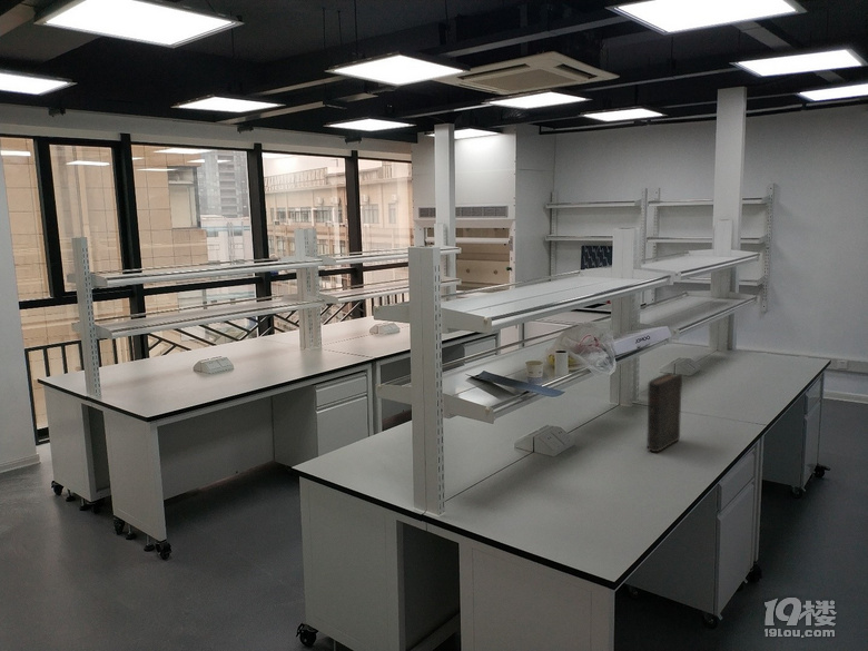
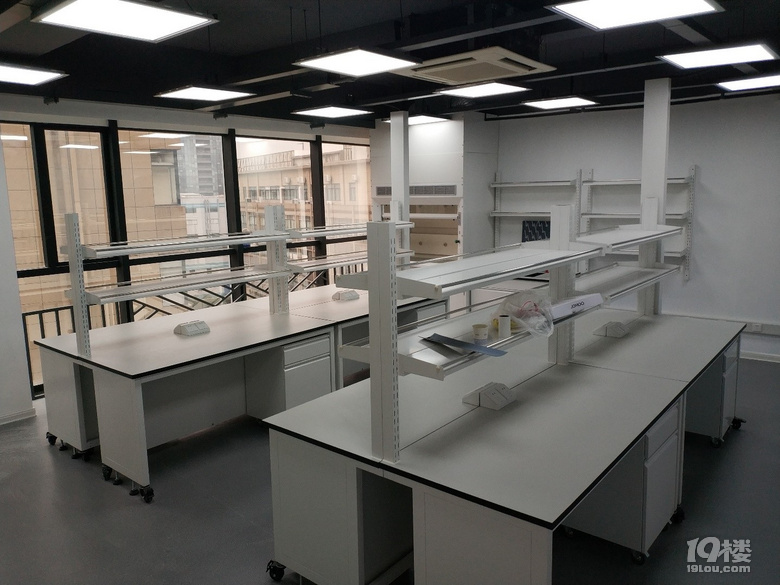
- book [645,372,683,453]
